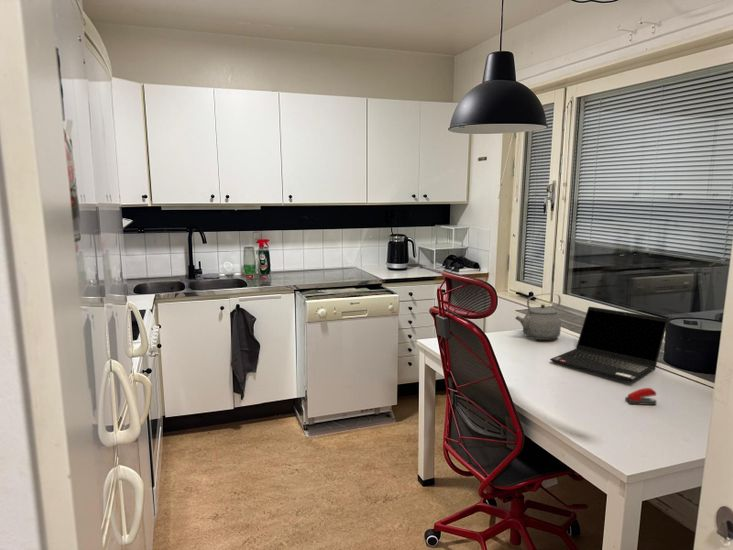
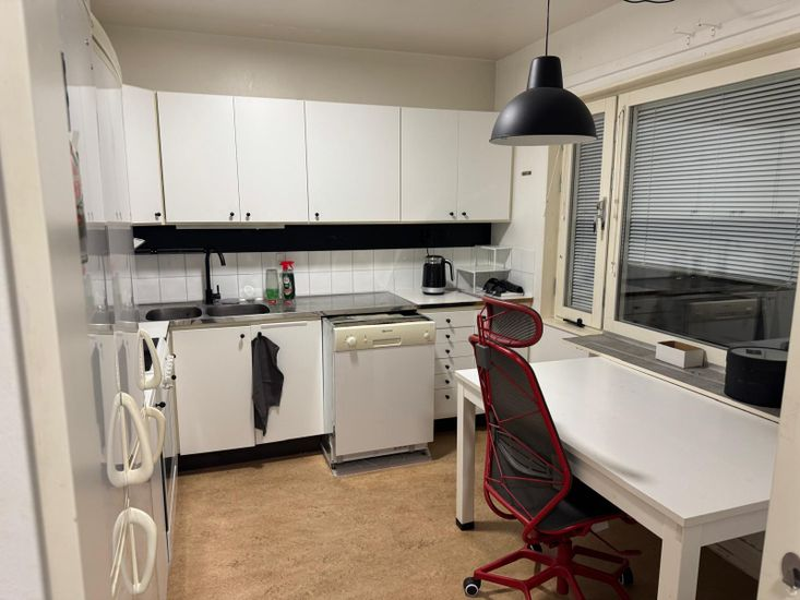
- tea kettle [514,292,562,341]
- stapler [624,387,658,406]
- laptop computer [549,306,669,382]
